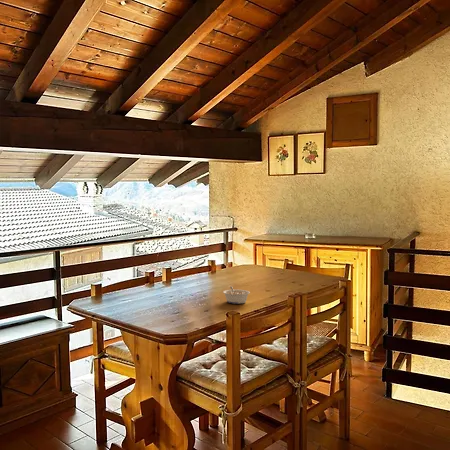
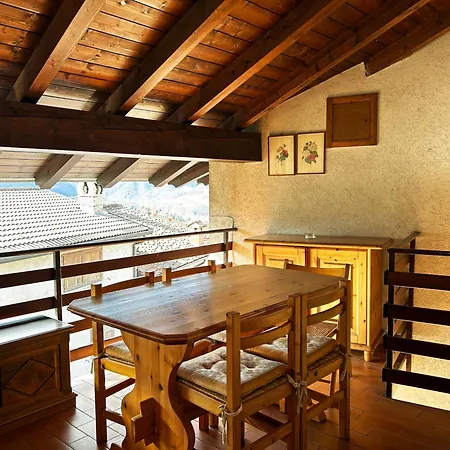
- legume [222,285,251,305]
